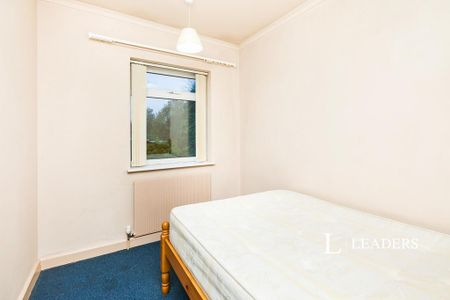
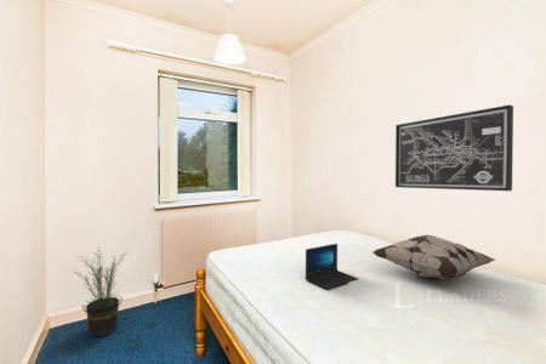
+ decorative pillow [371,234,497,280]
+ wall art [394,103,514,192]
+ potted plant [74,248,127,337]
+ laptop [305,243,359,290]
